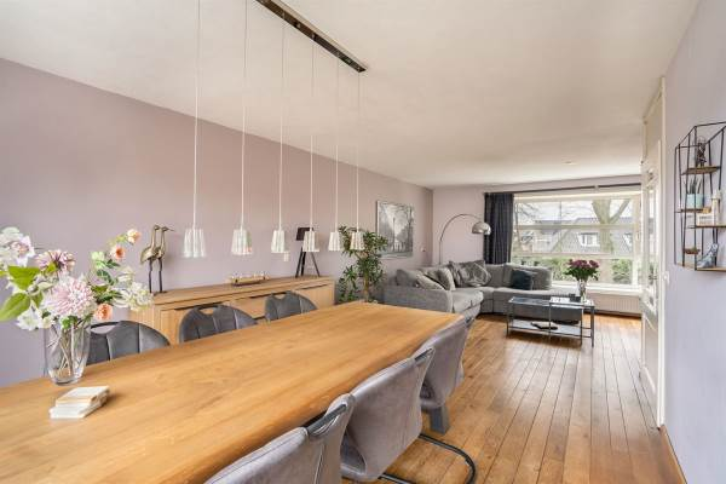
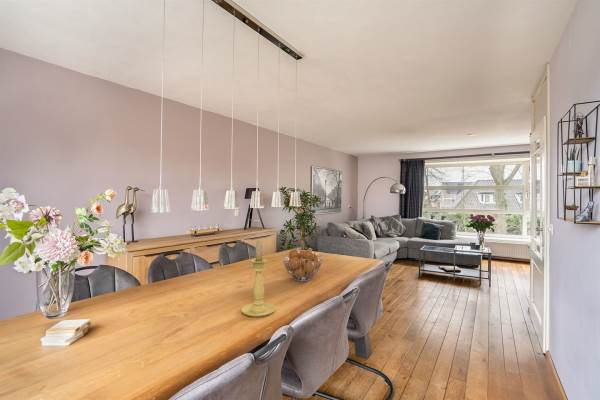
+ candle holder [240,240,276,318]
+ fruit basket [281,248,324,282]
